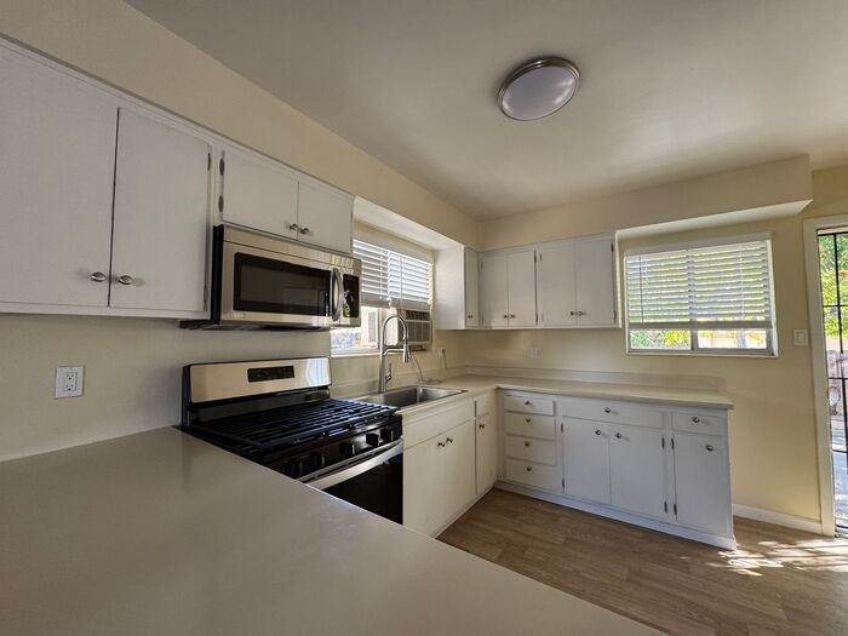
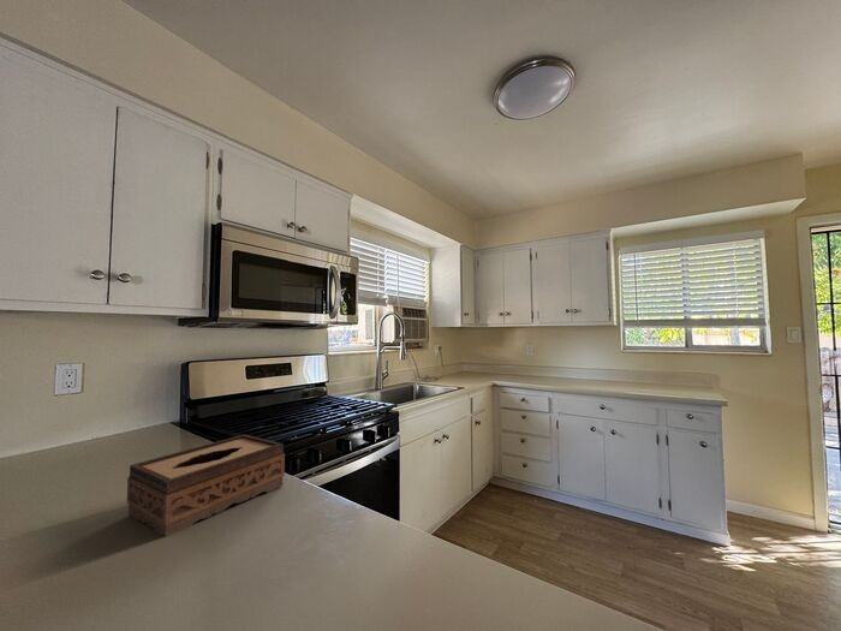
+ tissue box [126,434,286,538]
